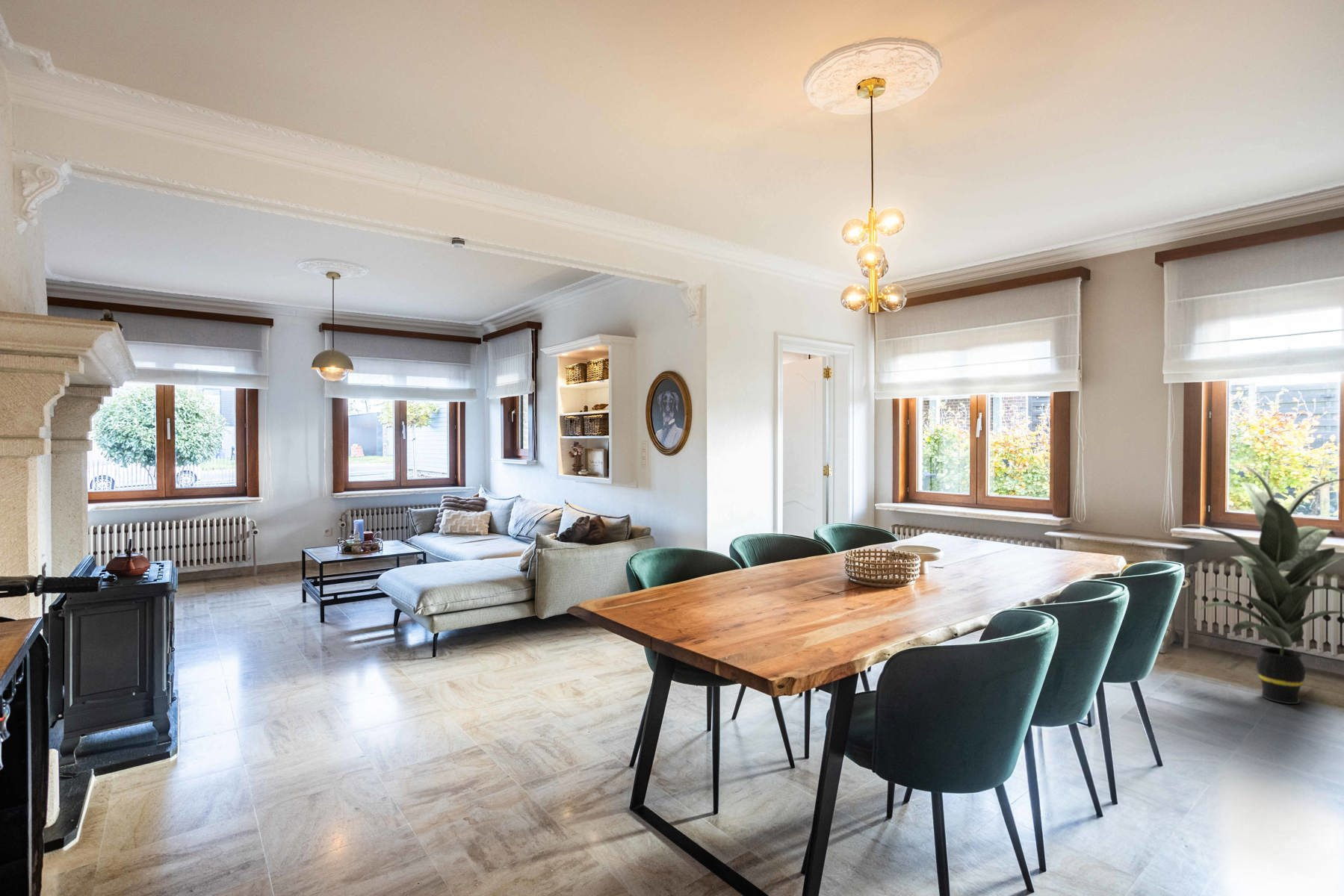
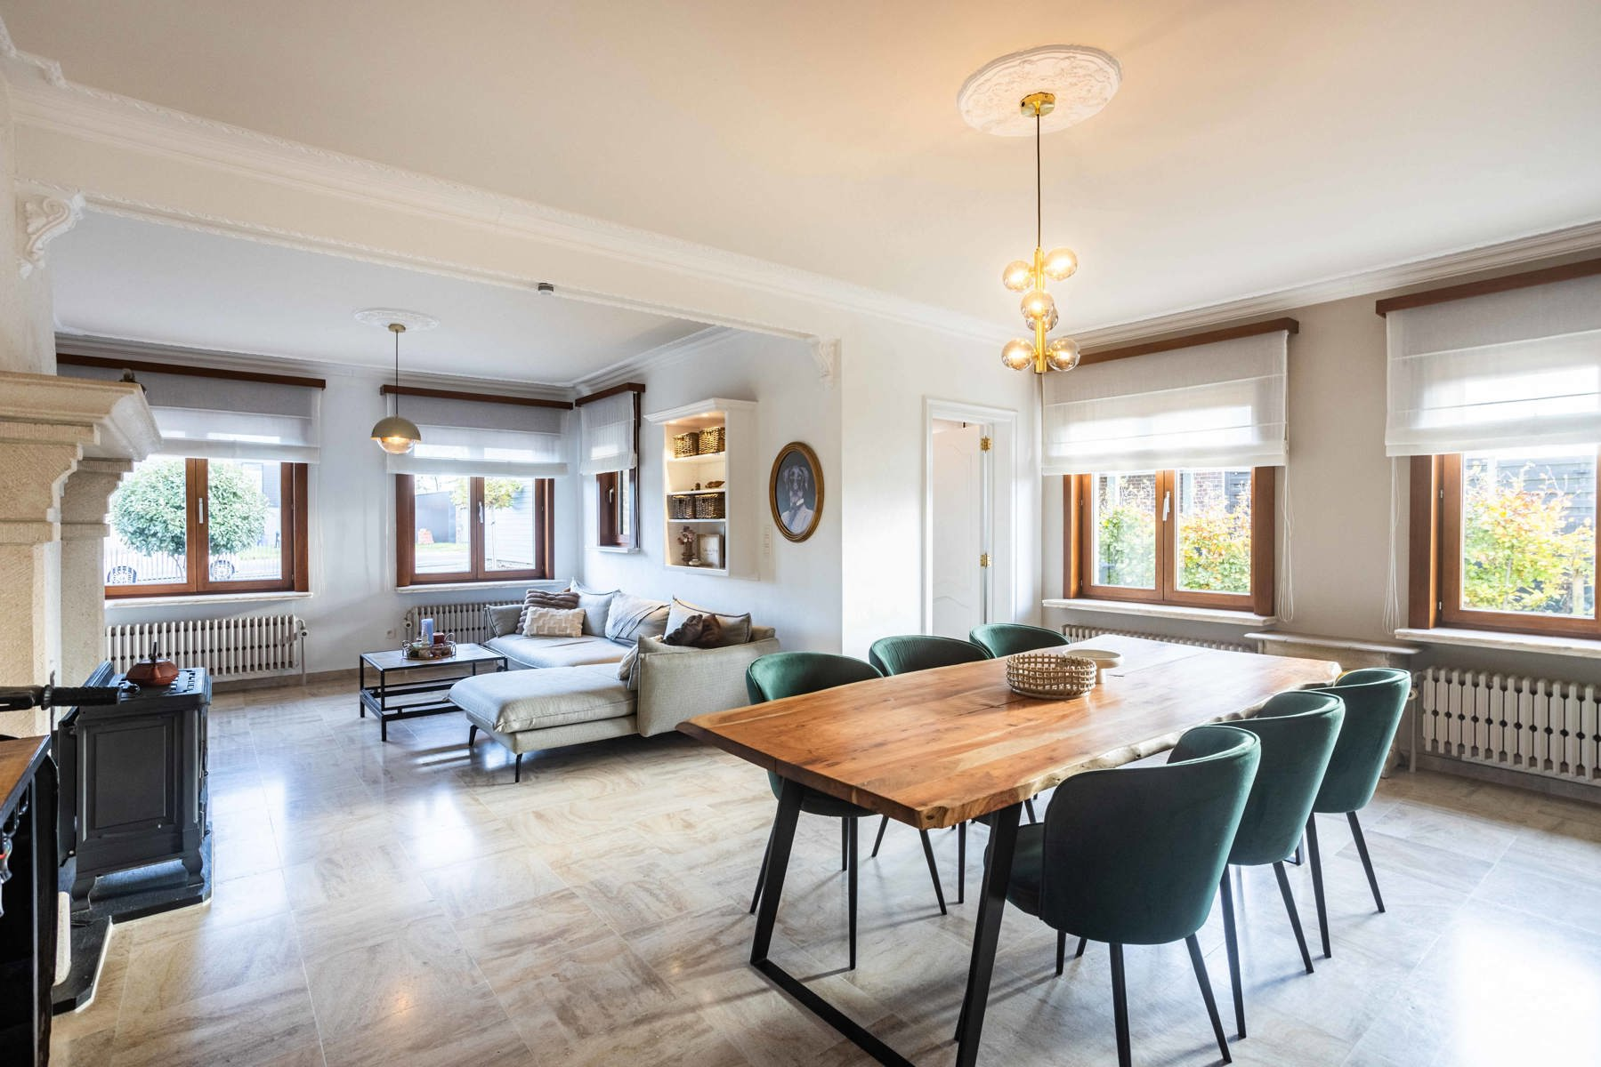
- indoor plant [1176,464,1344,705]
